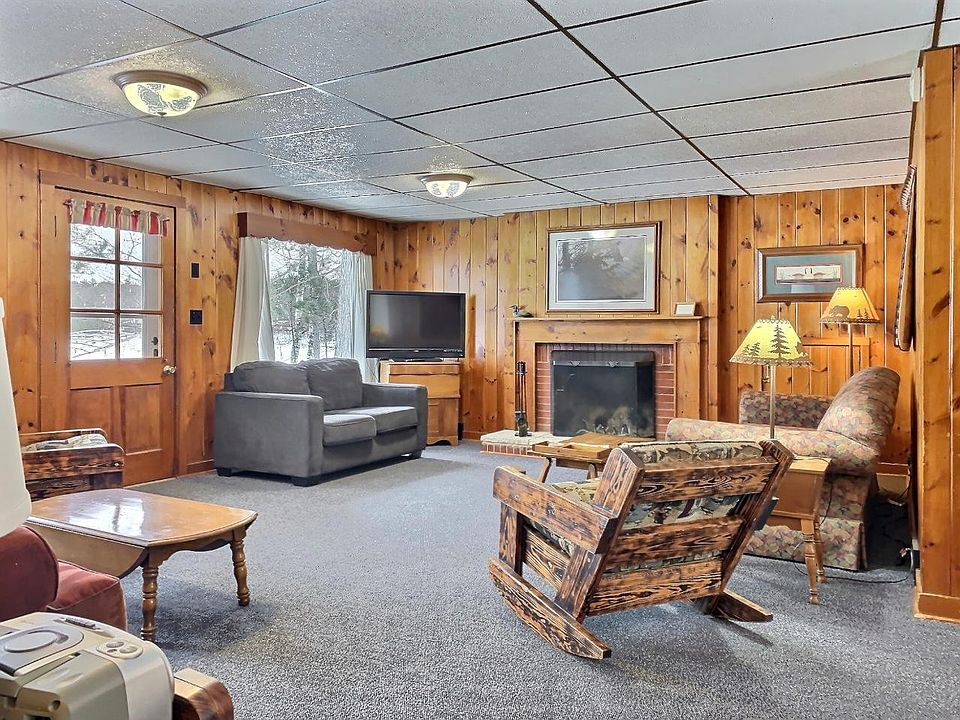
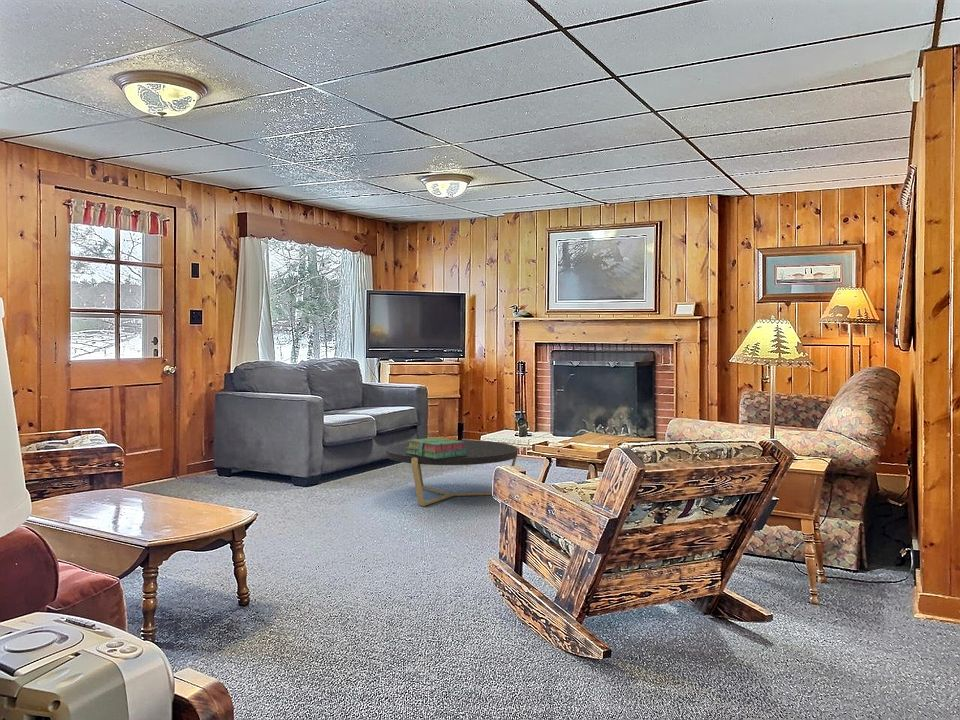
+ coffee table [385,439,518,507]
+ stack of books [406,437,467,459]
